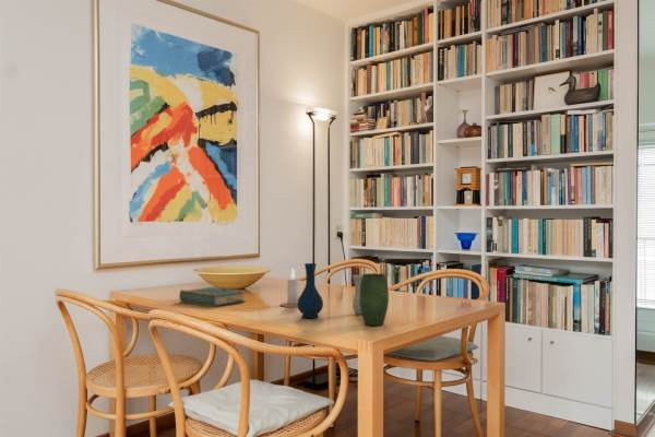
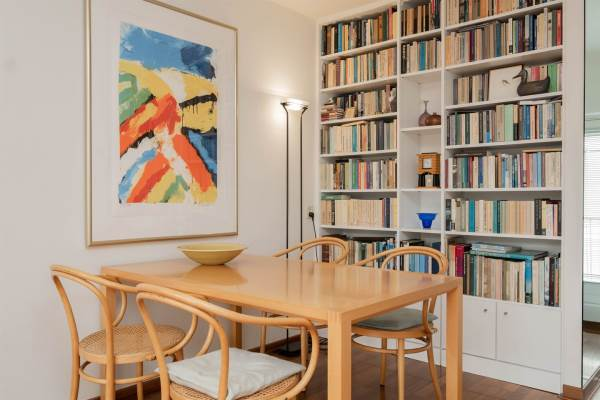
- book [178,286,247,308]
- vase [297,262,390,327]
- candle [279,268,300,308]
